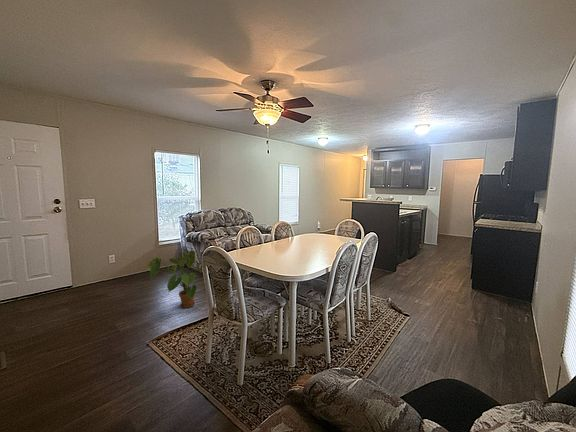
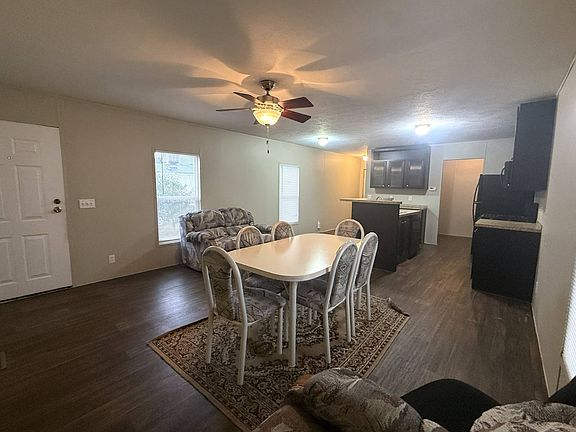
- house plant [147,250,204,309]
